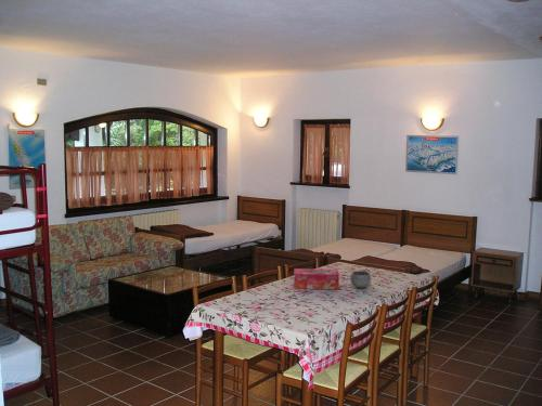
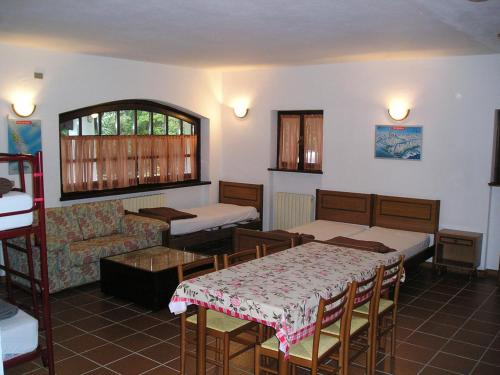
- tissue box [293,267,340,290]
- bowl [349,270,372,289]
